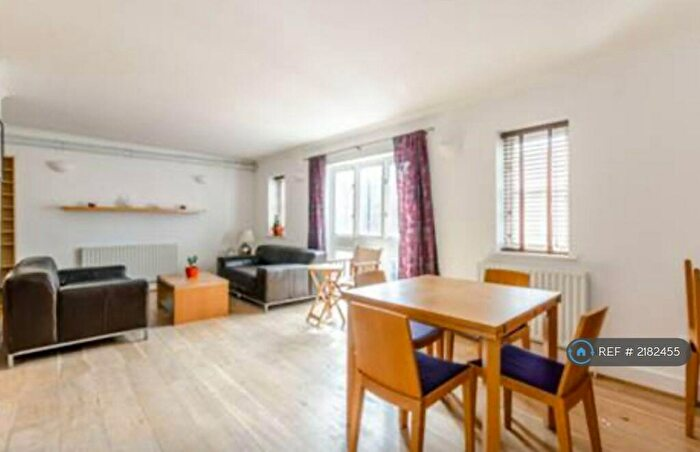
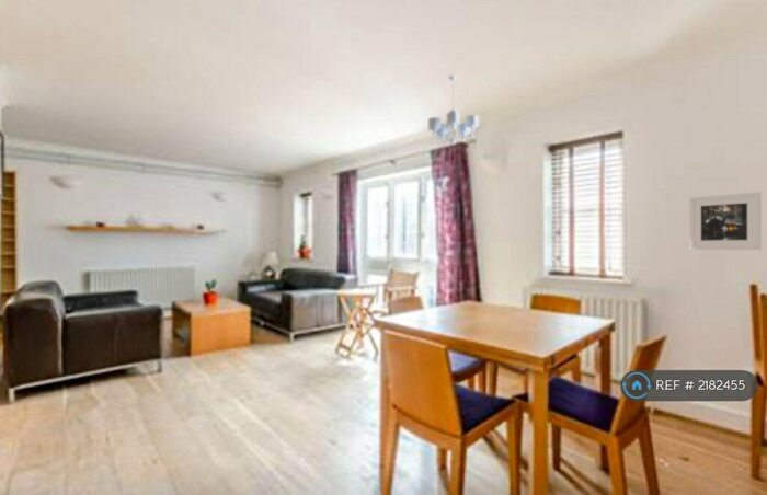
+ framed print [688,191,763,251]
+ chandelier [427,74,480,146]
